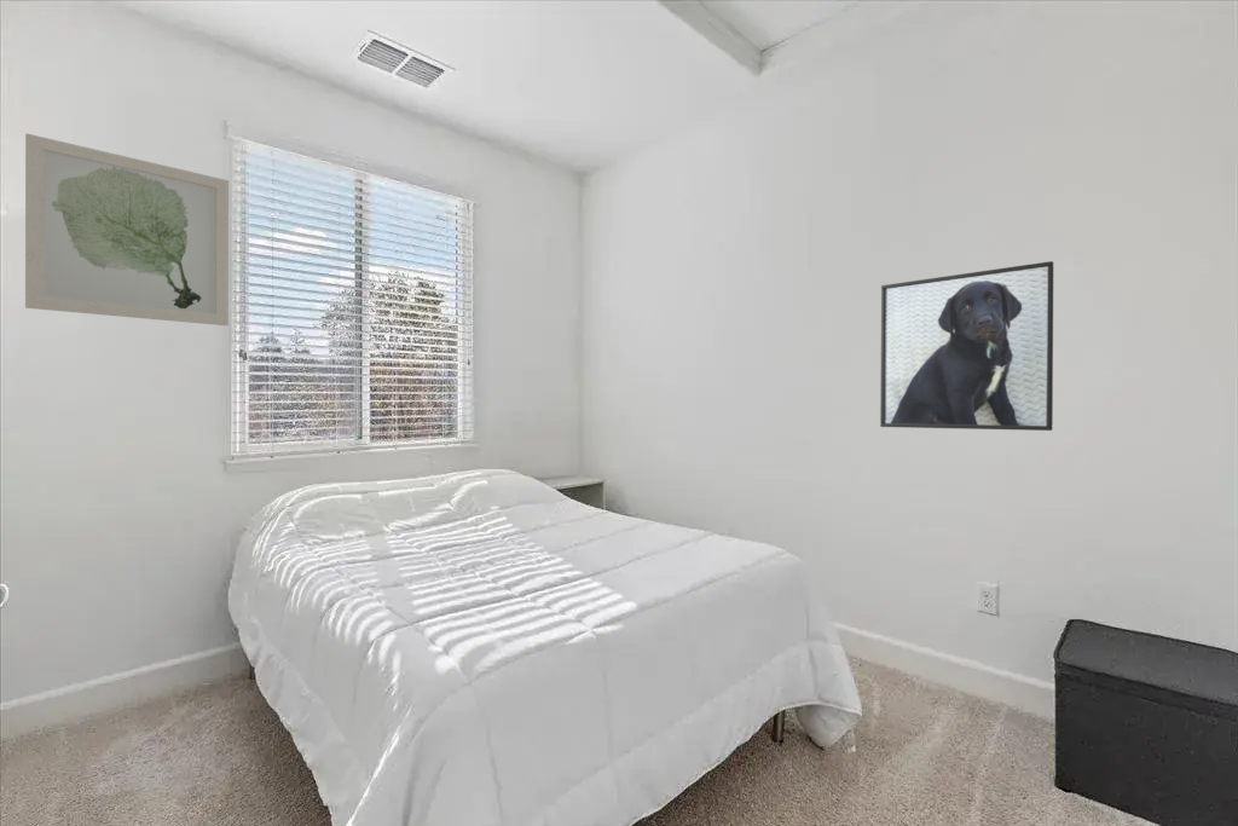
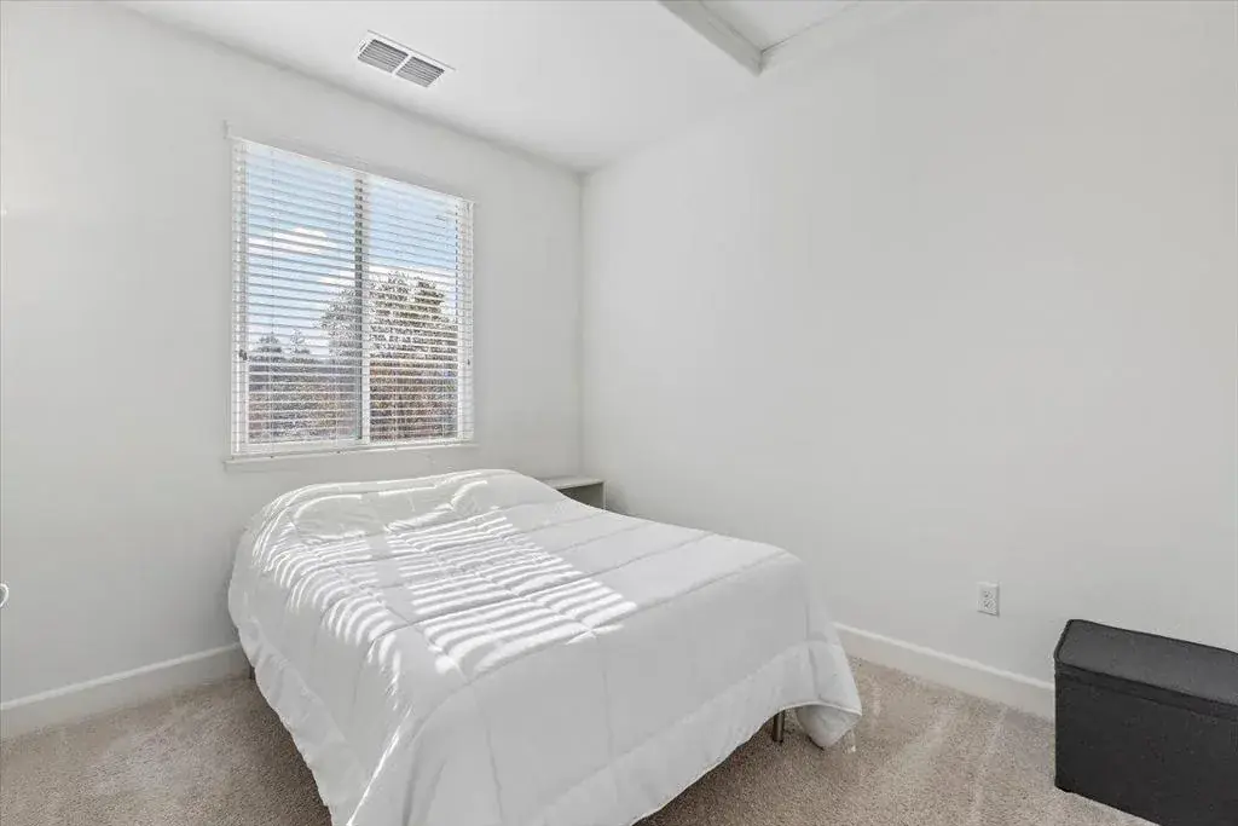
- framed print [879,260,1054,432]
- wall art [24,133,230,327]
